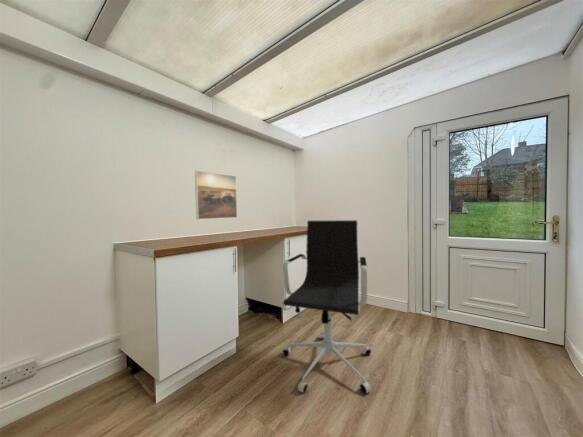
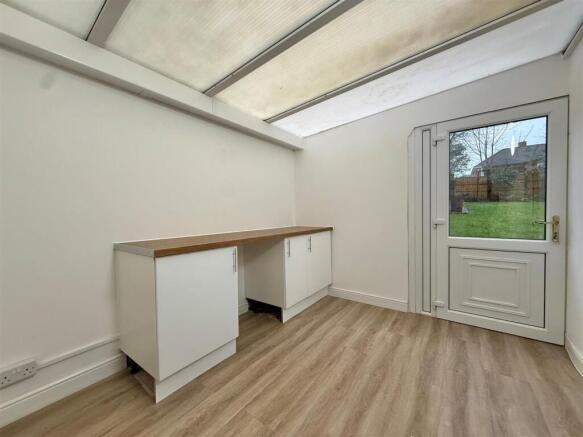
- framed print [194,170,238,220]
- office chair [281,219,372,394]
